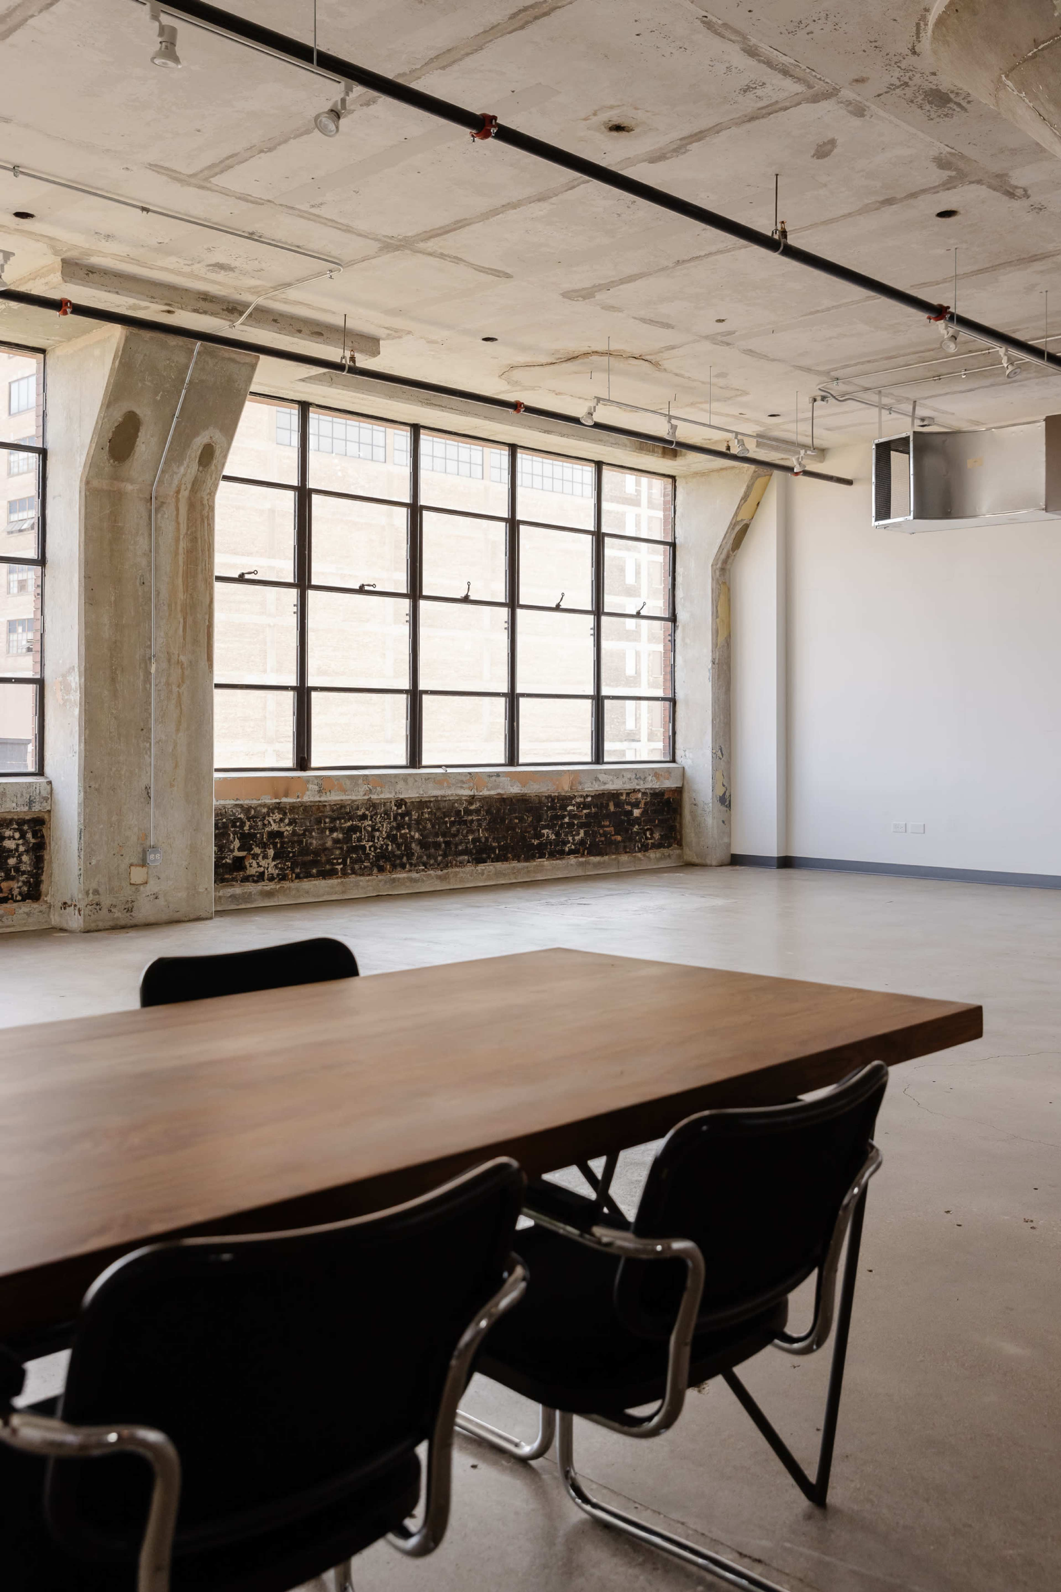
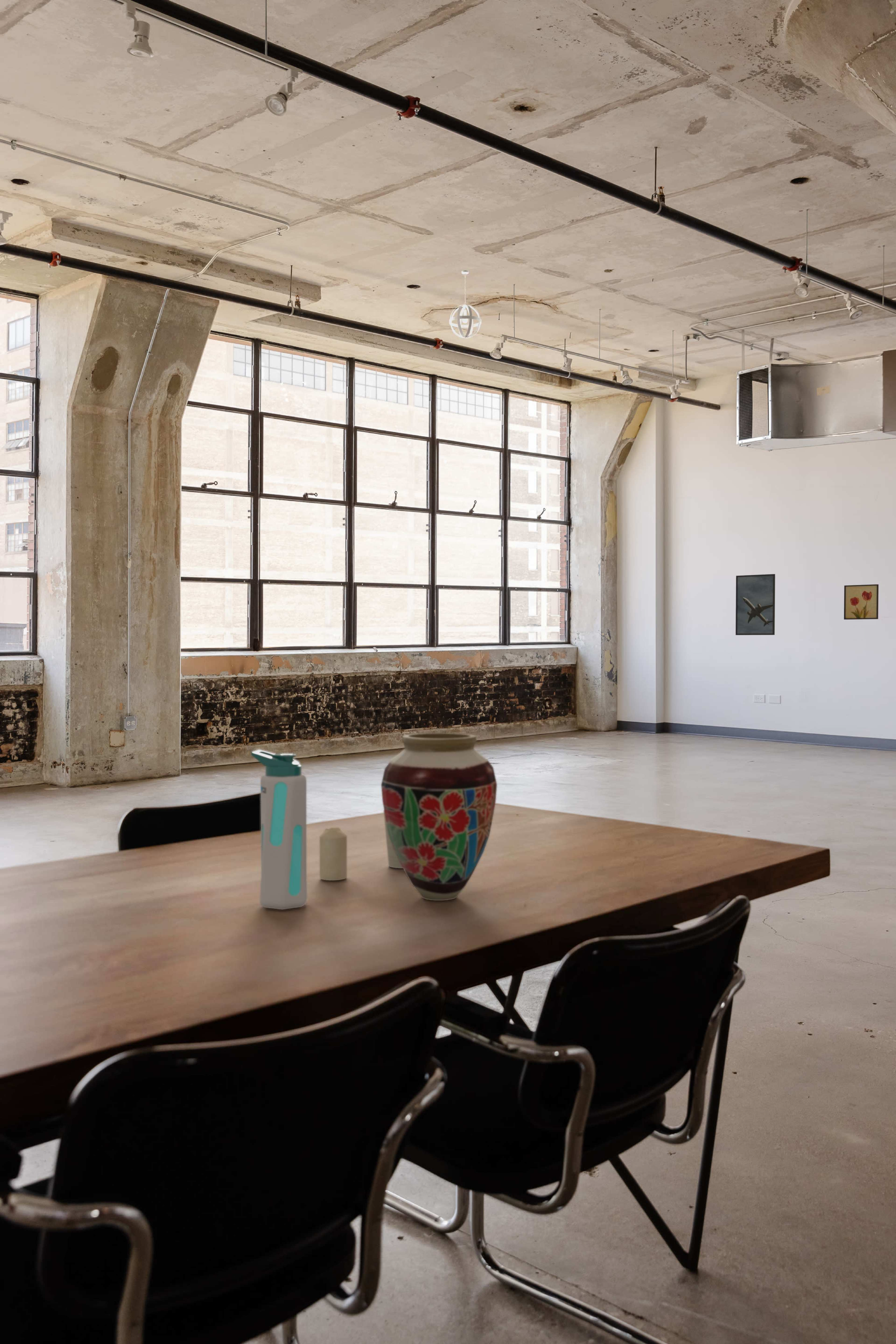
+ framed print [735,574,776,636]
+ vase [381,733,498,901]
+ wall art [844,584,879,620]
+ cup [383,809,403,869]
+ candle [319,827,347,881]
+ pendant light [449,270,482,339]
+ water bottle [251,749,308,910]
